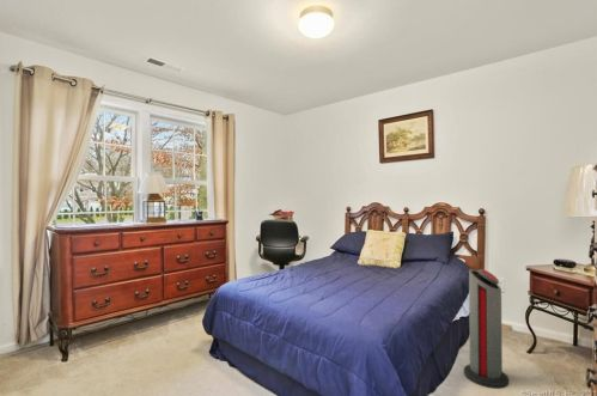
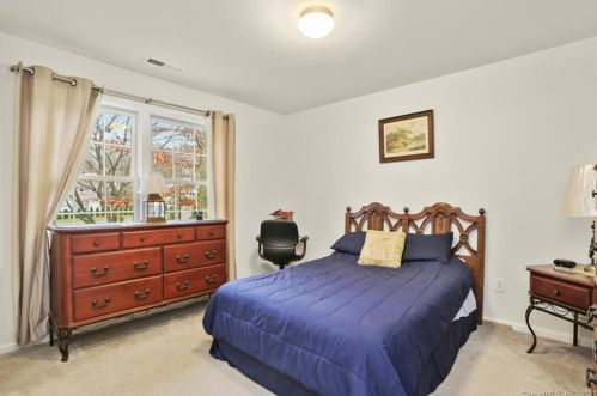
- air purifier [463,268,510,390]
